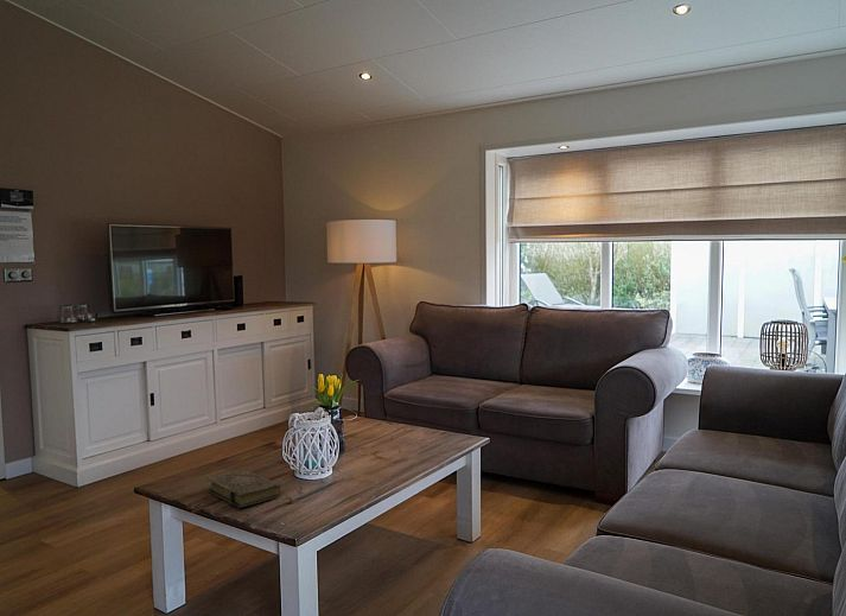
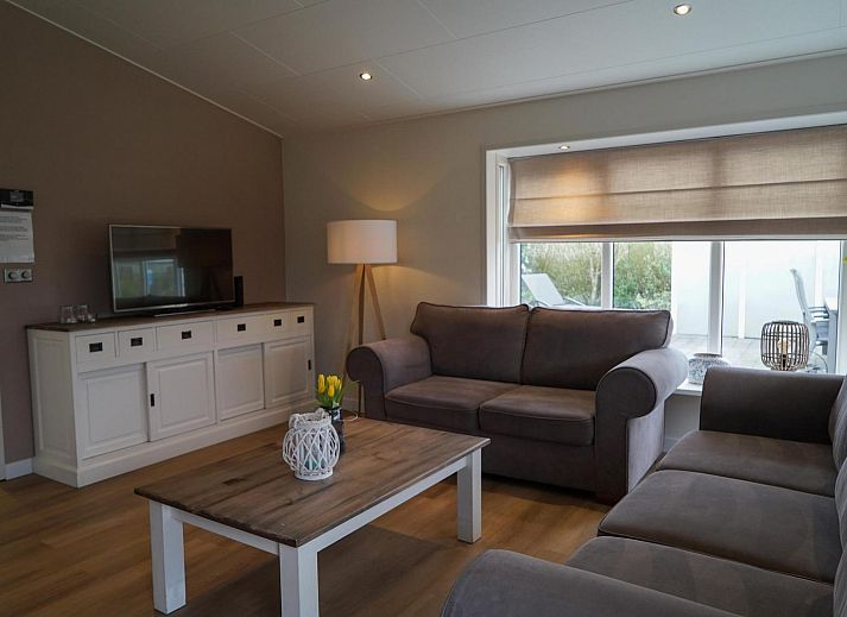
- book [206,469,281,509]
